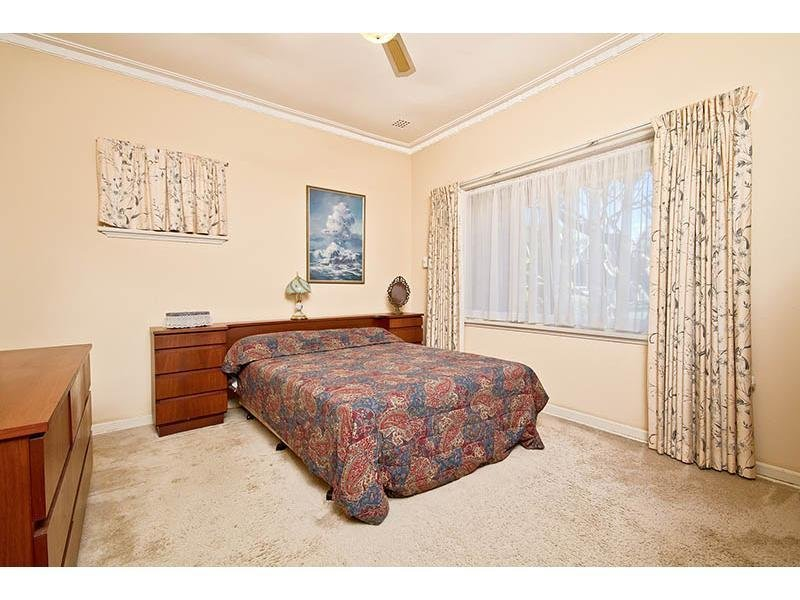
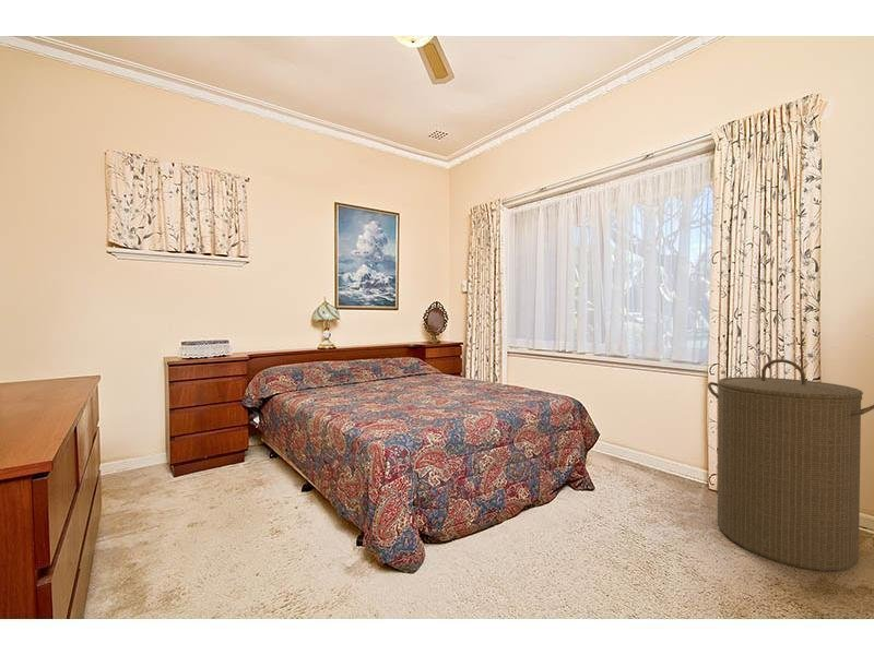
+ laundry hamper [707,358,874,573]
